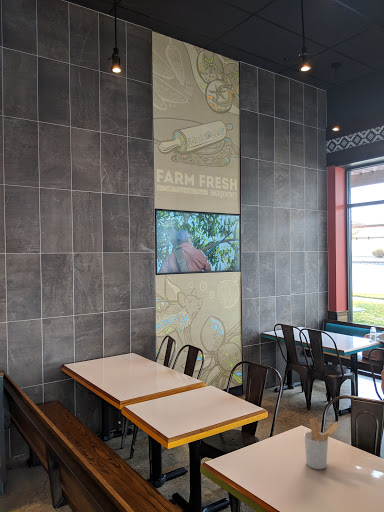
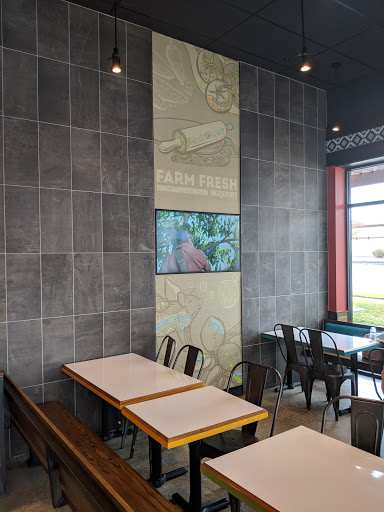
- utensil holder [304,416,340,470]
